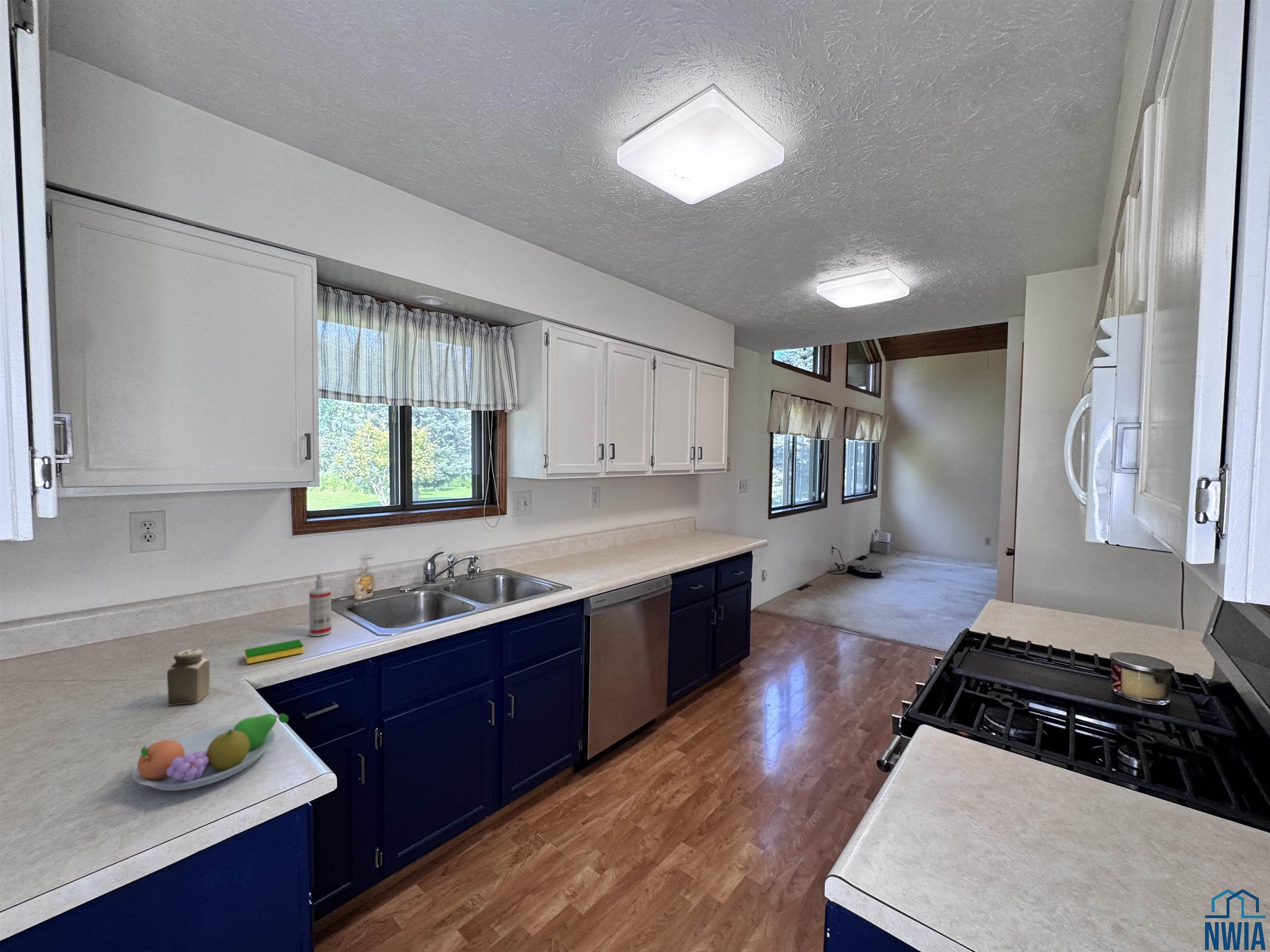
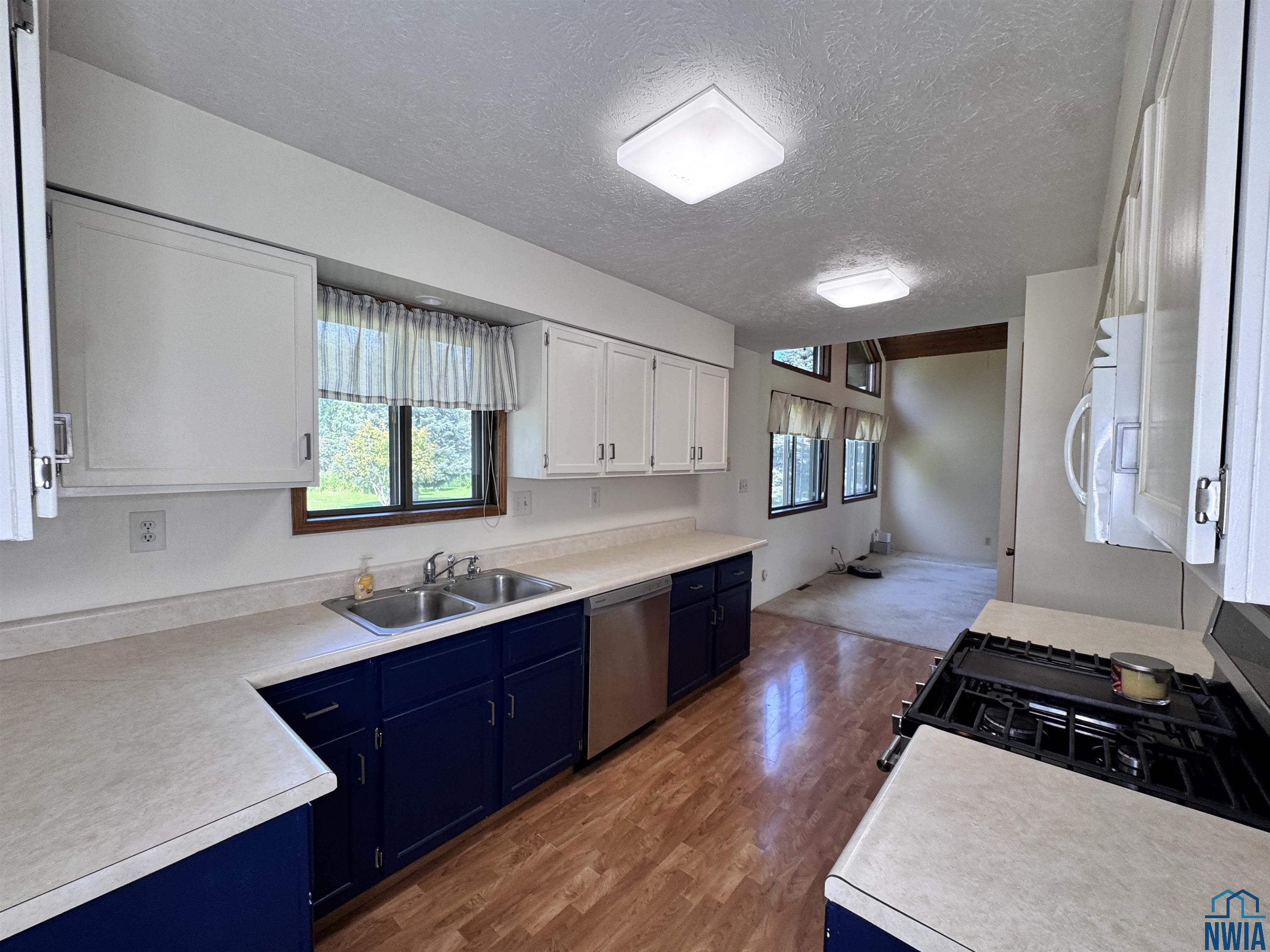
- salt shaker [167,648,210,706]
- spray bottle [309,573,332,637]
- fruit bowl [131,713,289,791]
- dish sponge [244,639,304,664]
